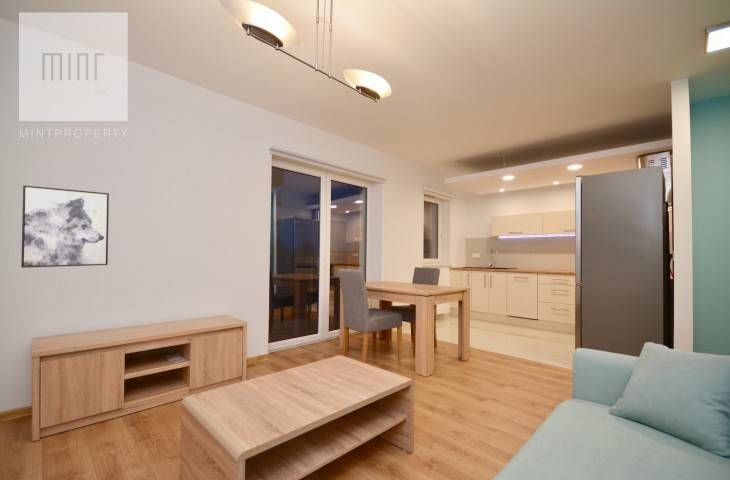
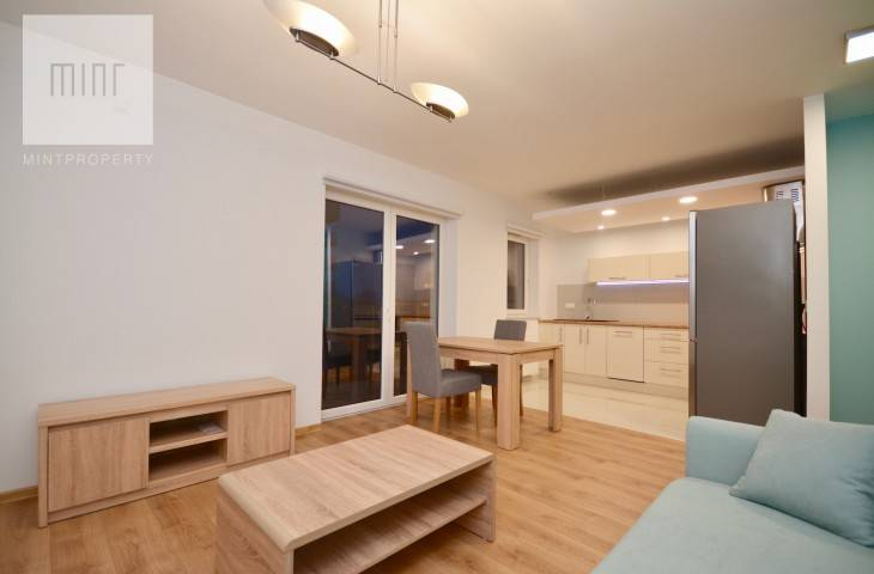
- wall art [20,184,110,269]
